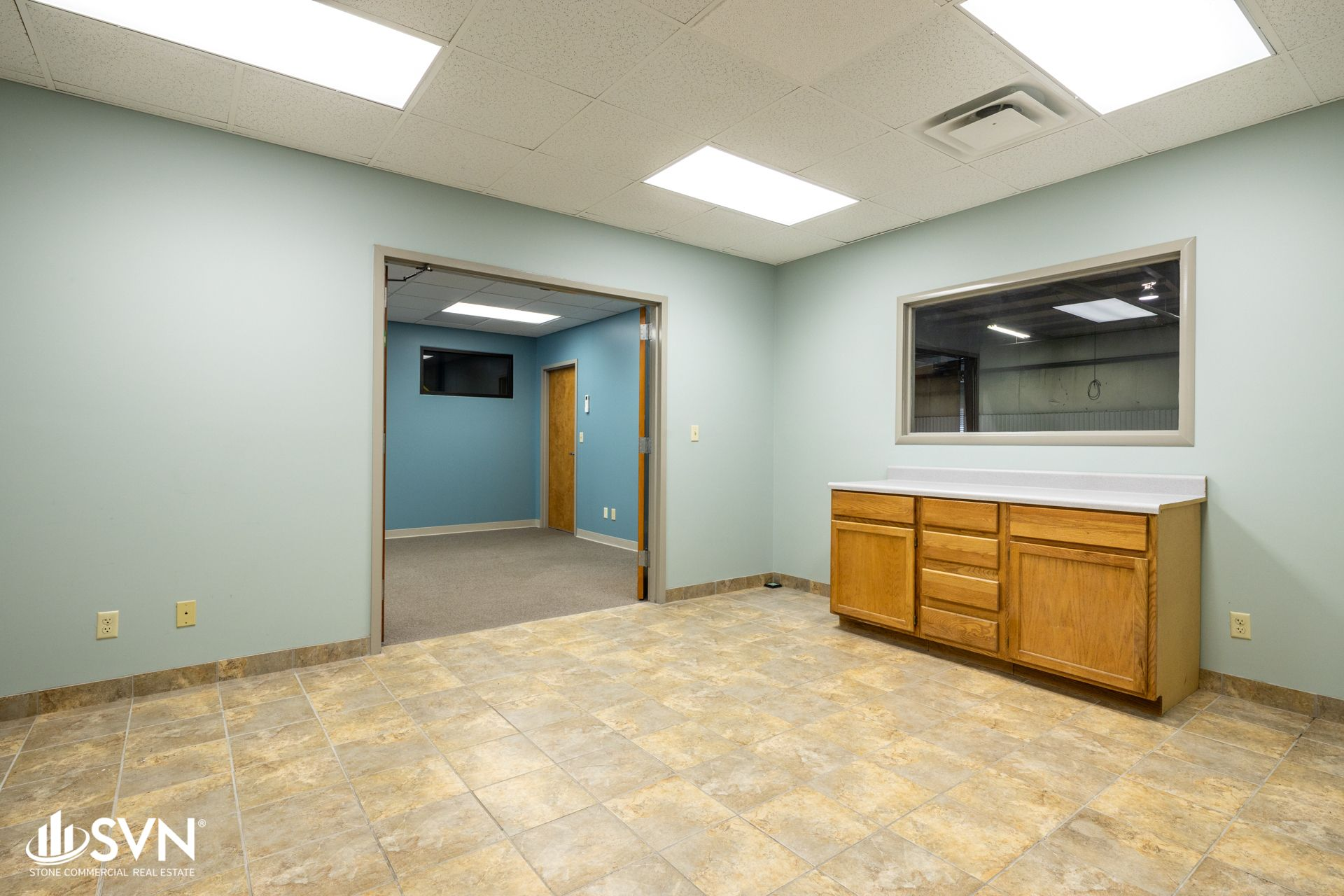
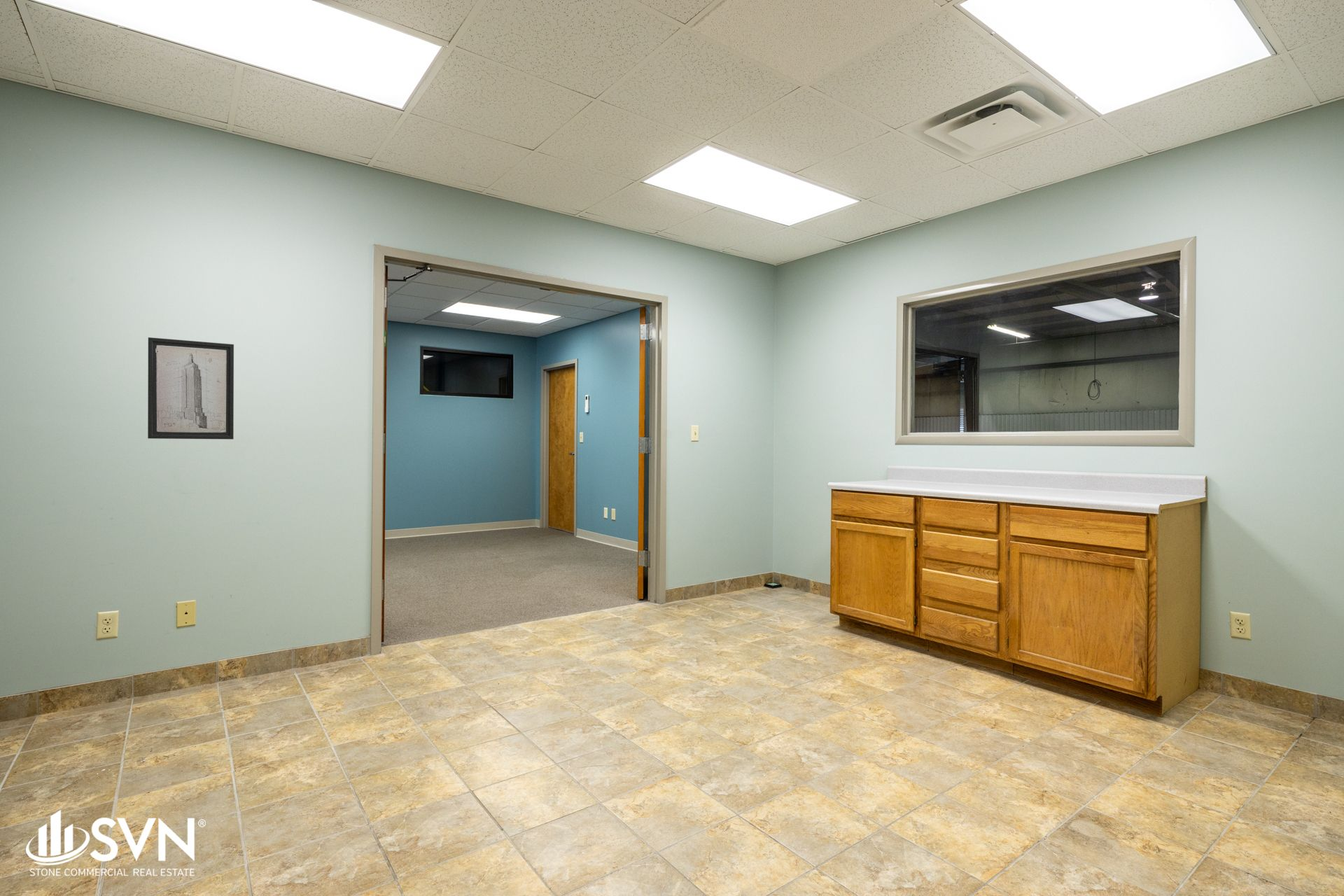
+ wall art [147,337,235,440]
